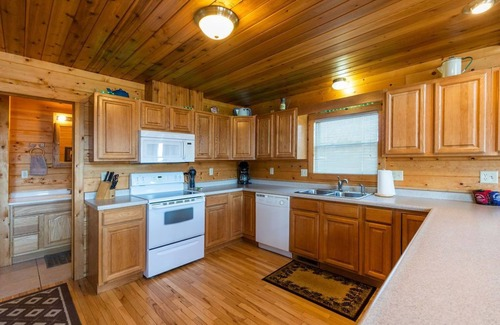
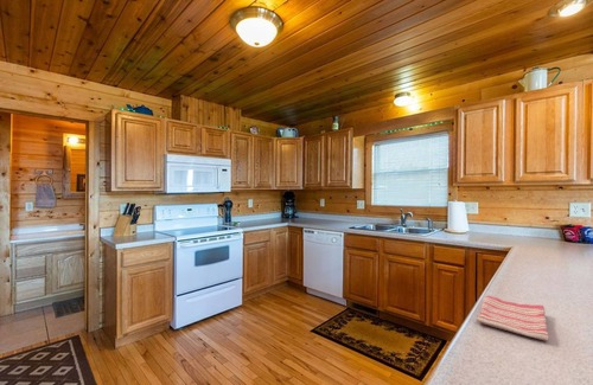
+ dish towel [476,295,549,342]
